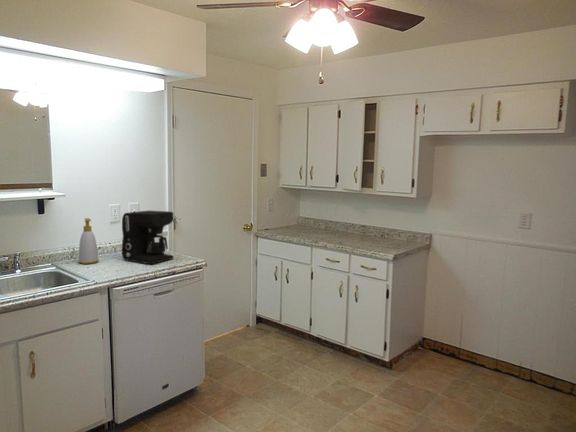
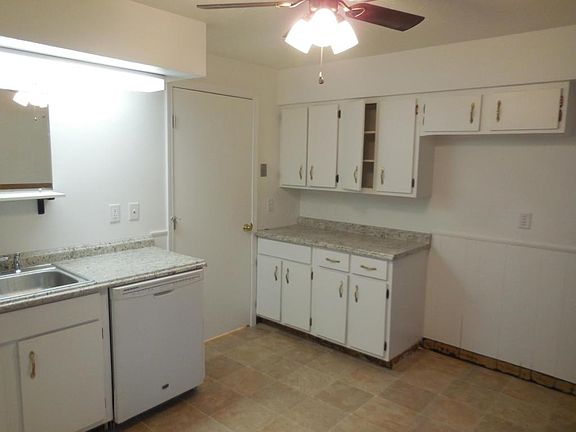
- coffee maker [121,210,175,265]
- soap bottle [77,217,99,265]
